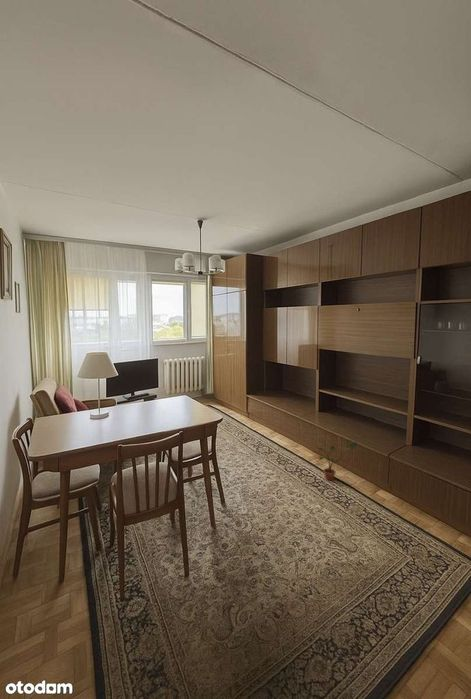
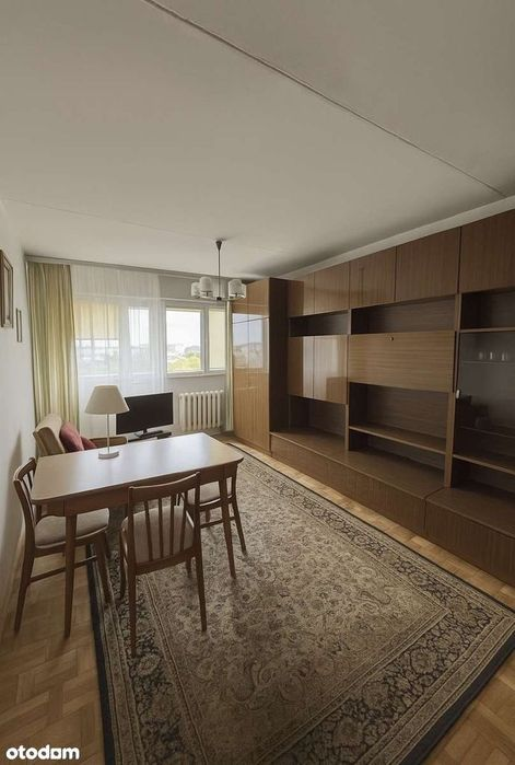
- potted plant [318,442,358,481]
